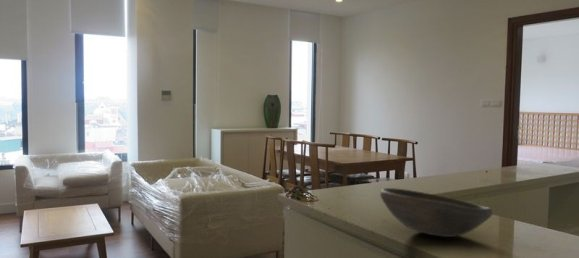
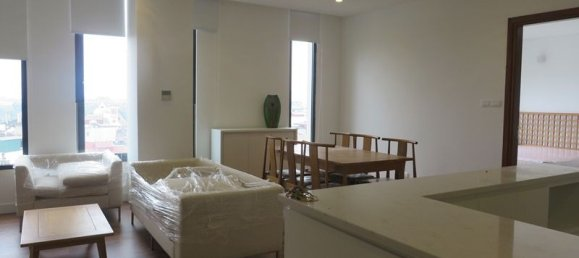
- bowl [379,187,493,238]
